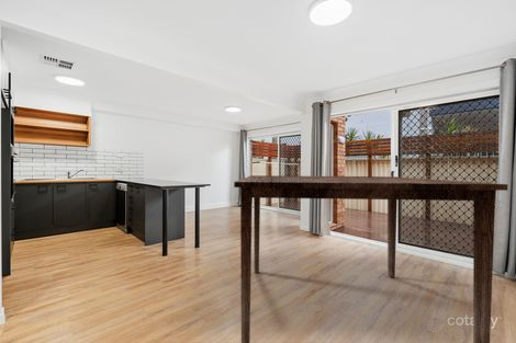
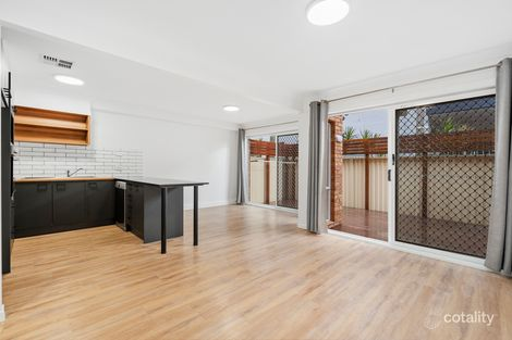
- dining table [233,174,508,343]
